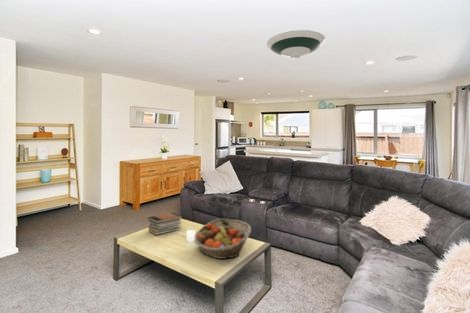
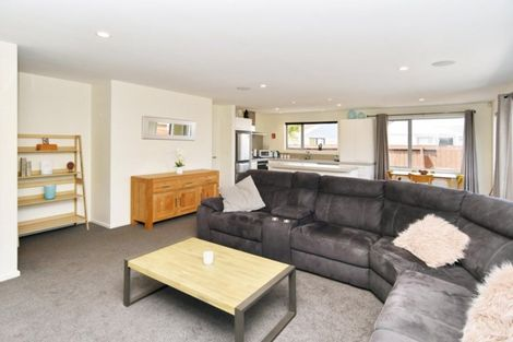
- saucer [266,29,326,59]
- fruit basket [193,218,252,260]
- book stack [147,212,183,236]
